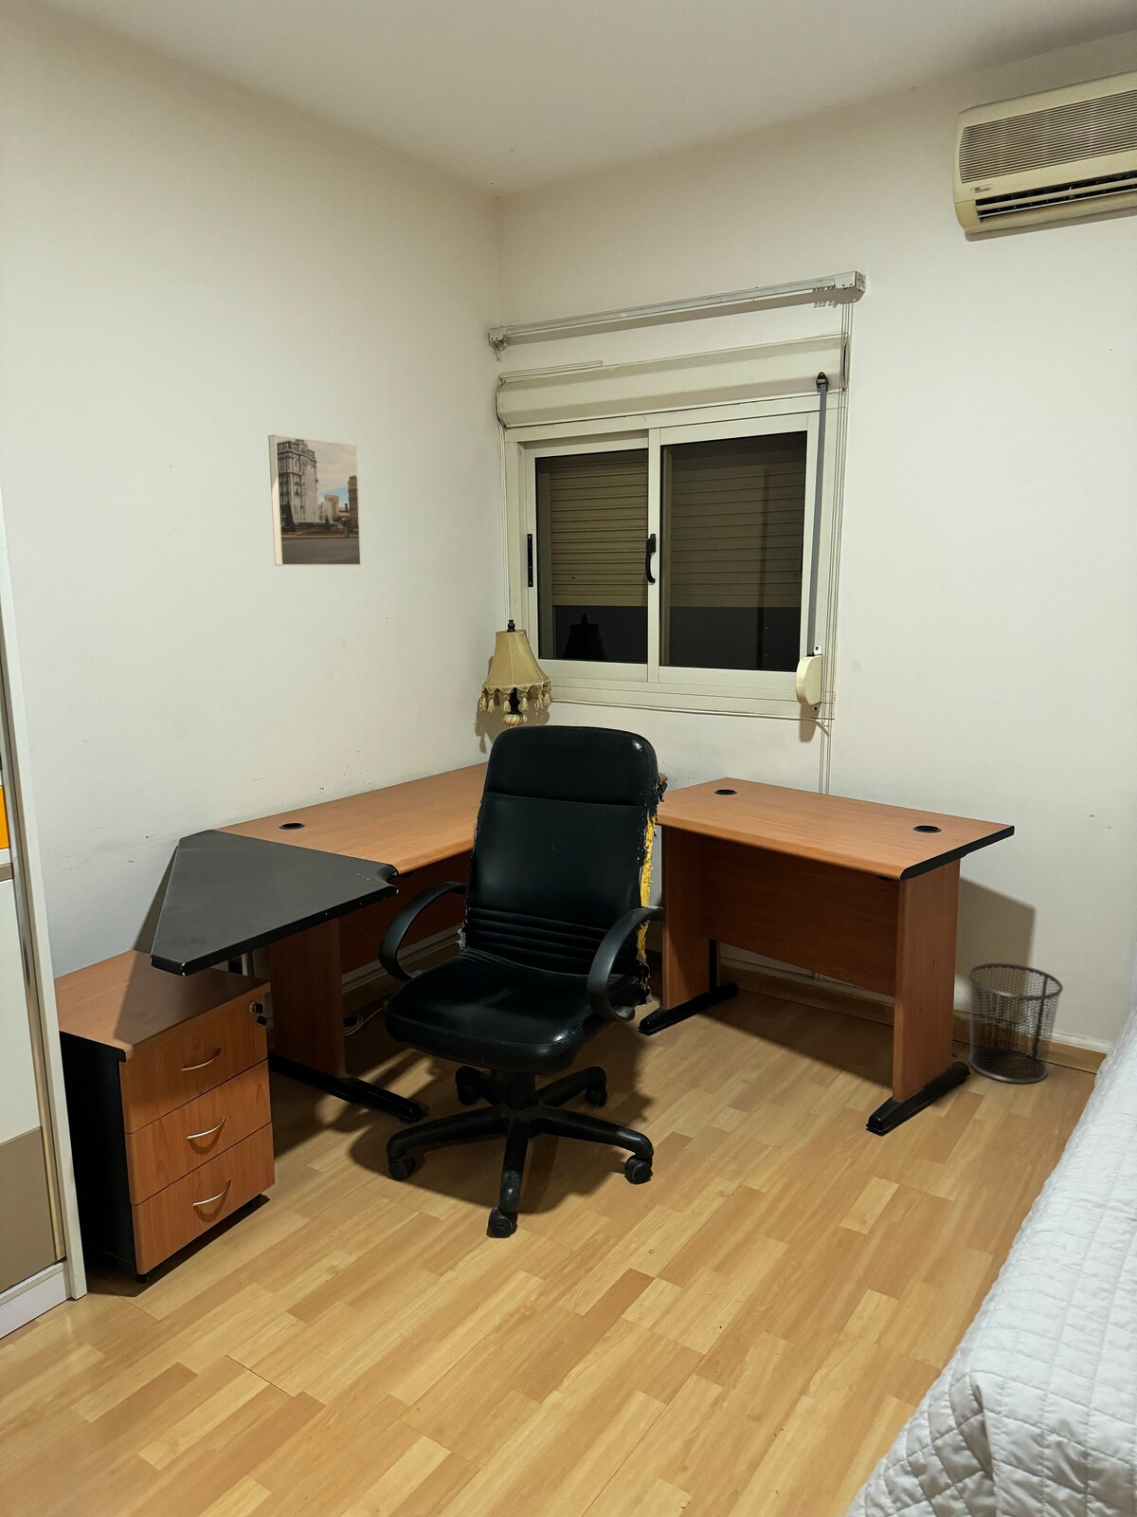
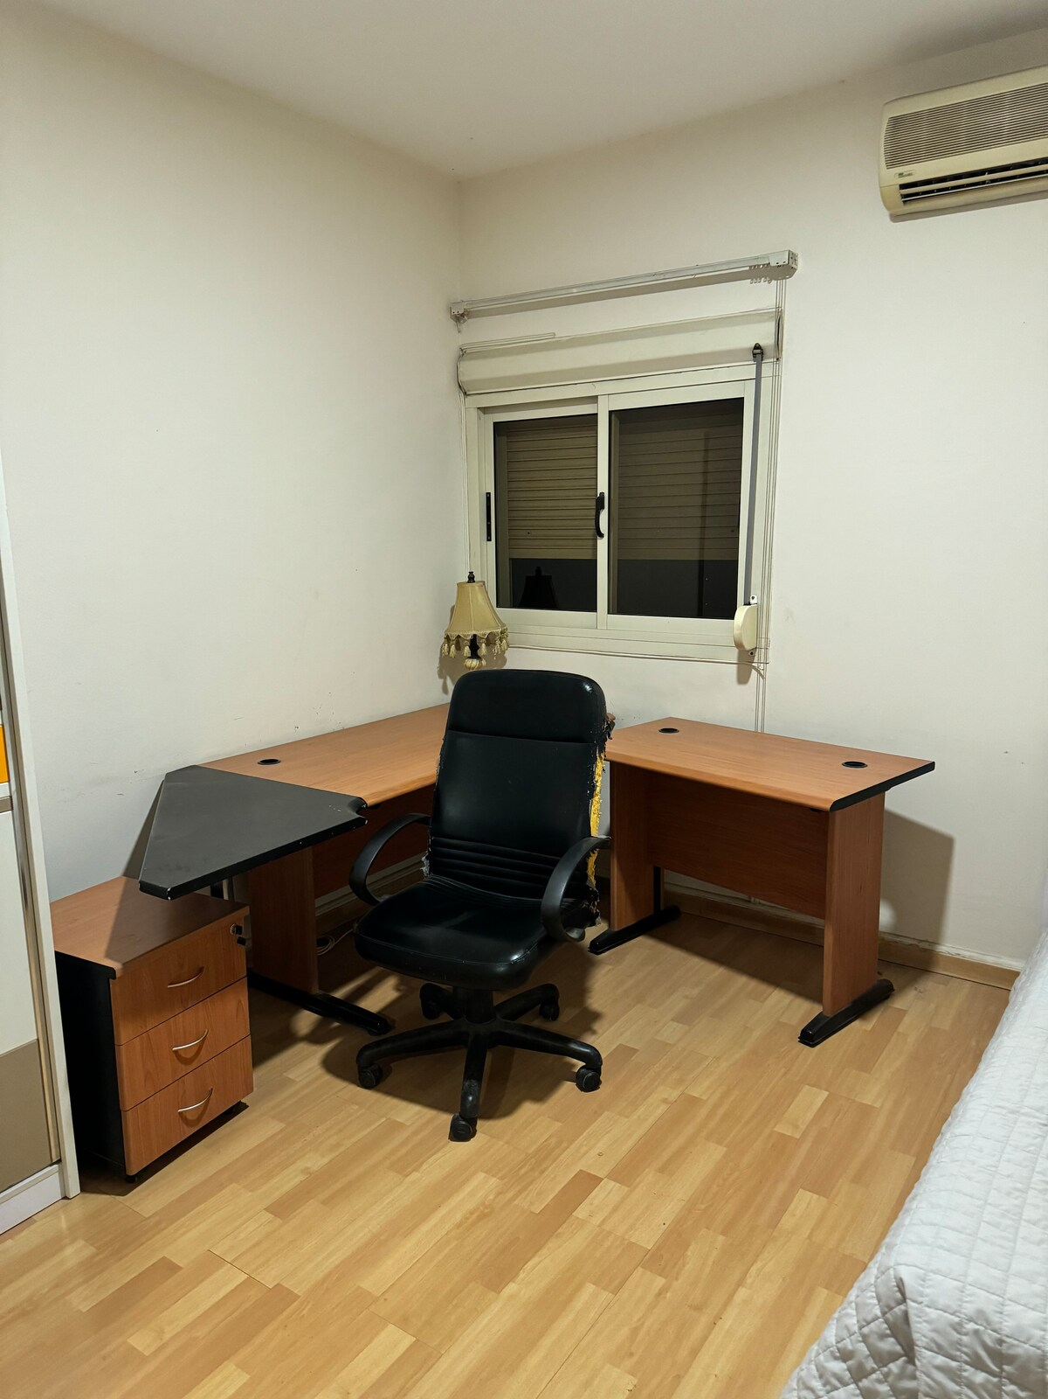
- waste bin [966,963,1064,1085]
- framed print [268,435,362,567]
